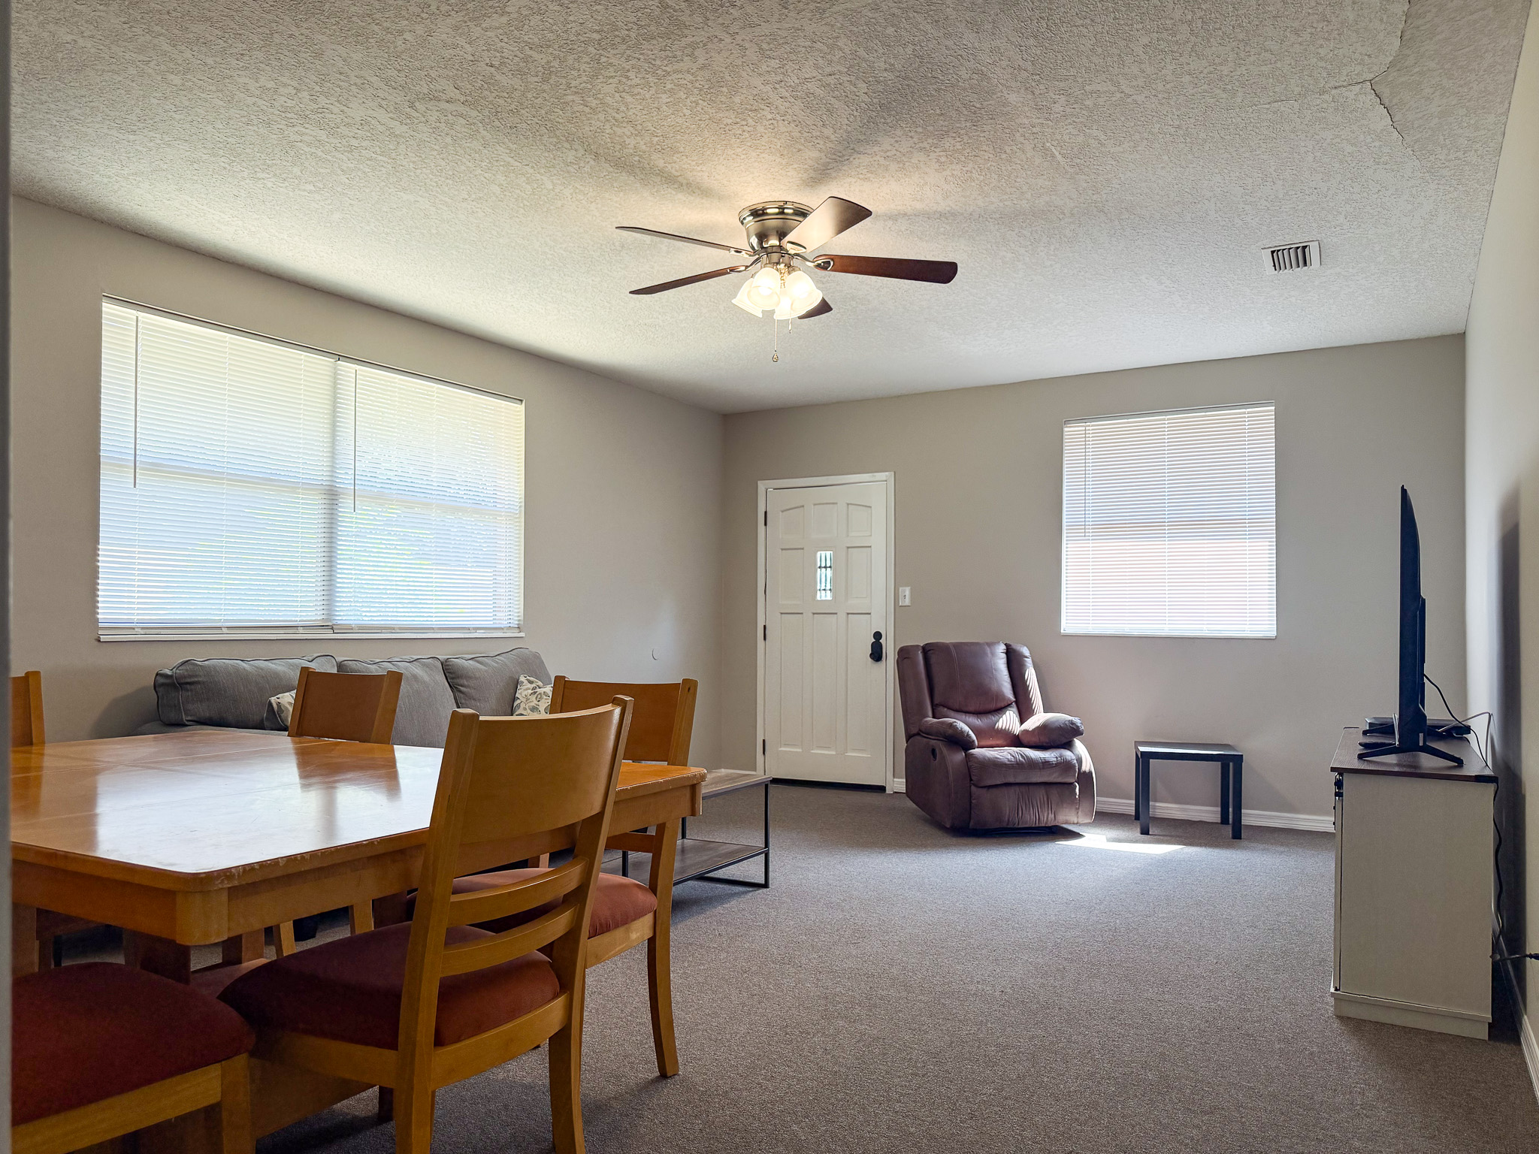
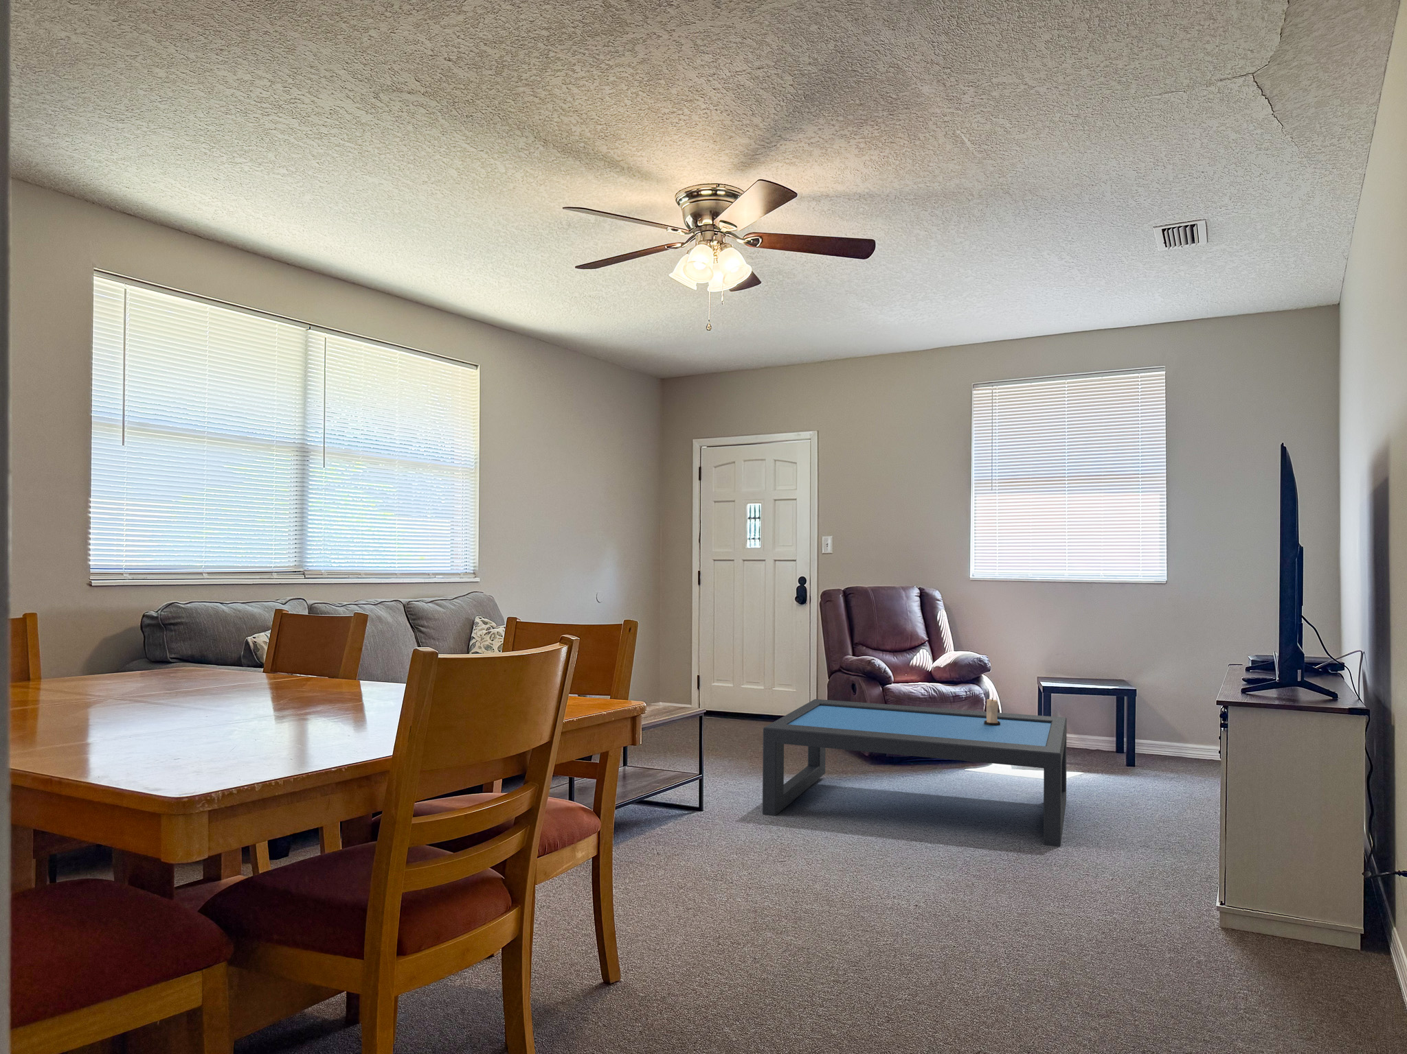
+ candle [984,698,1000,725]
+ coffee table [762,699,1068,847]
